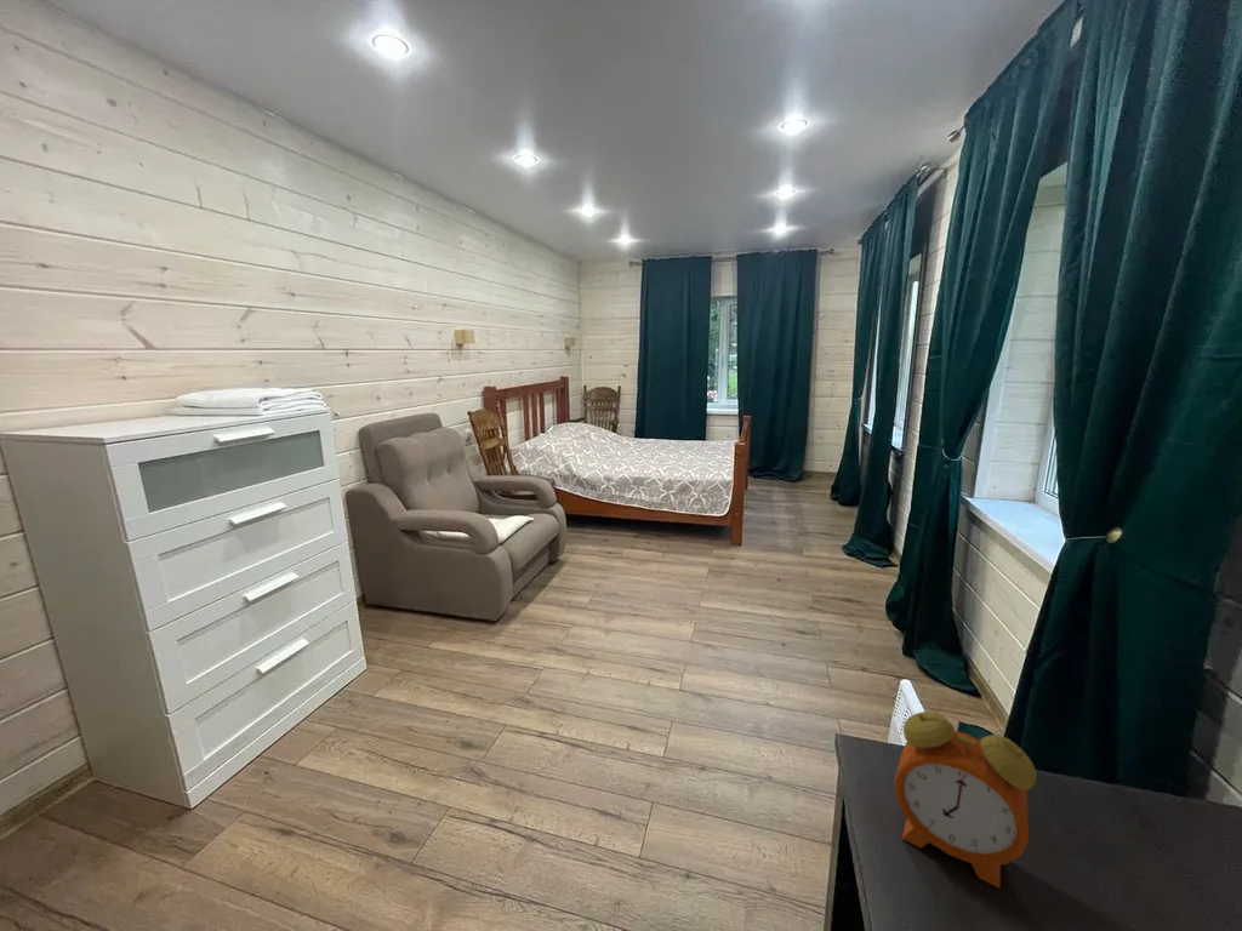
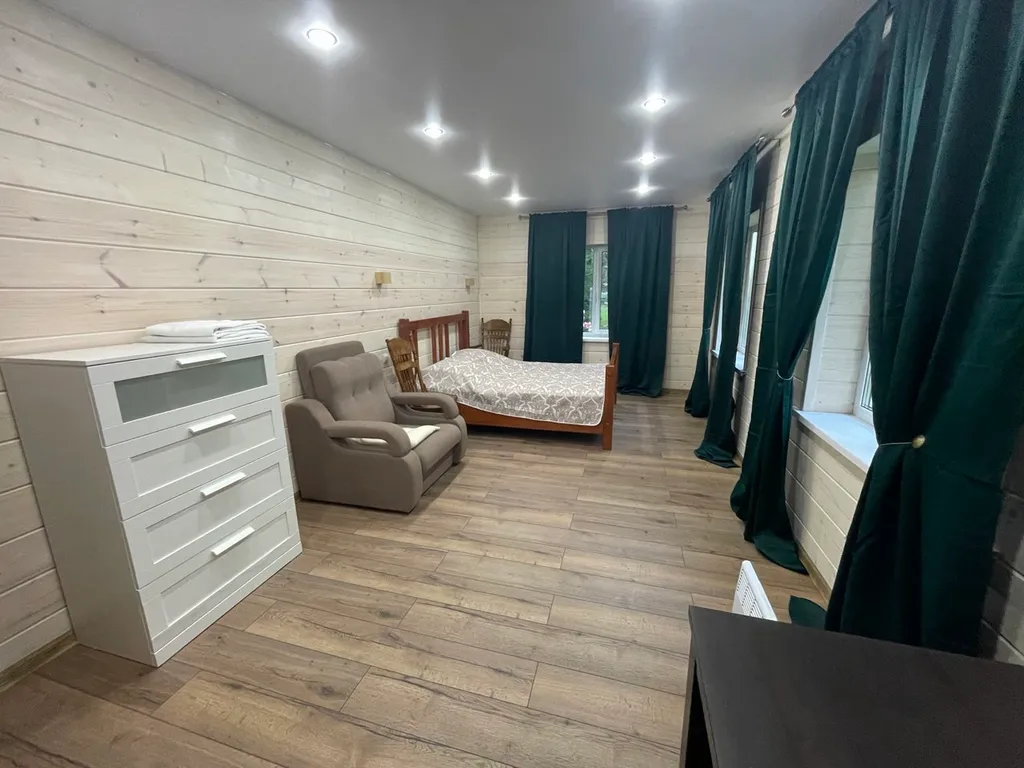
- alarm clock [893,697,1037,890]
